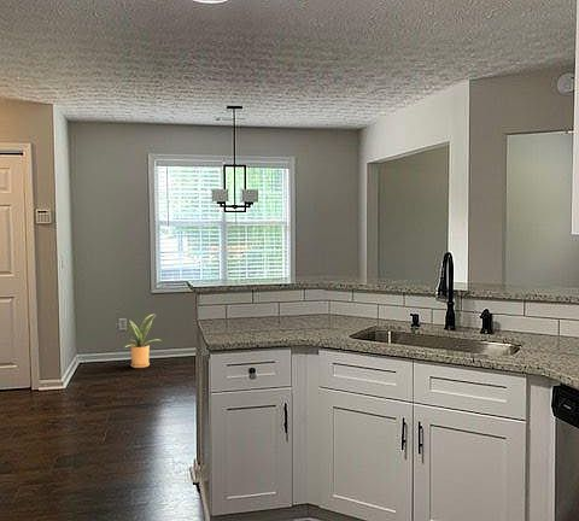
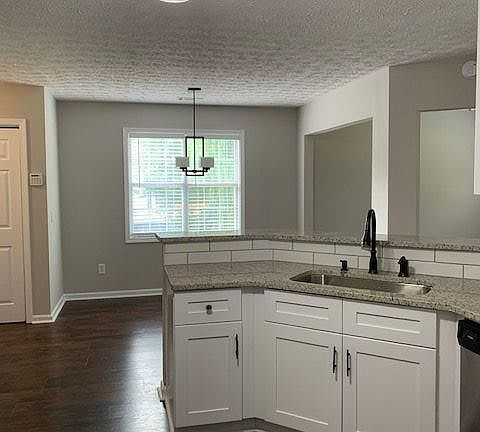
- house plant [115,312,160,369]
